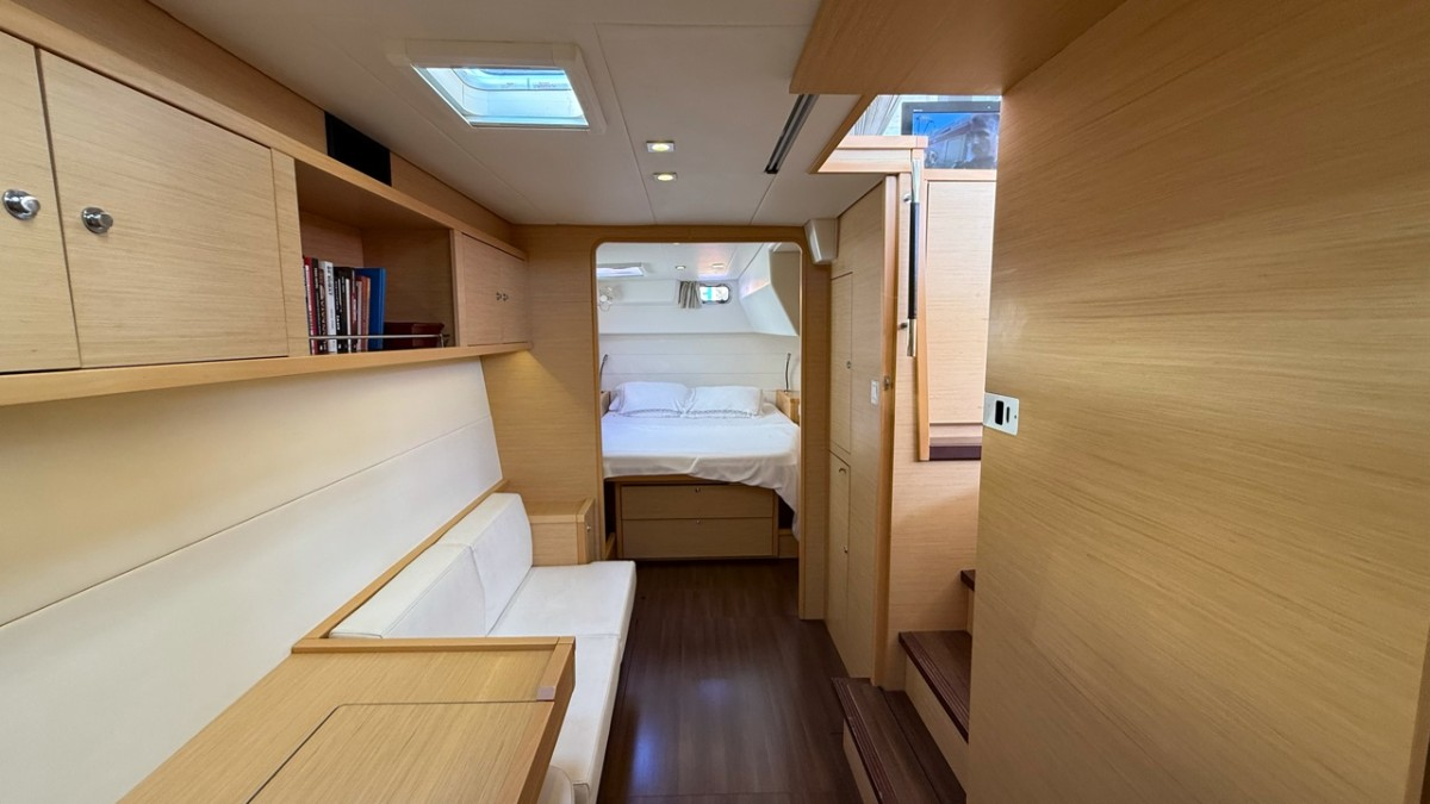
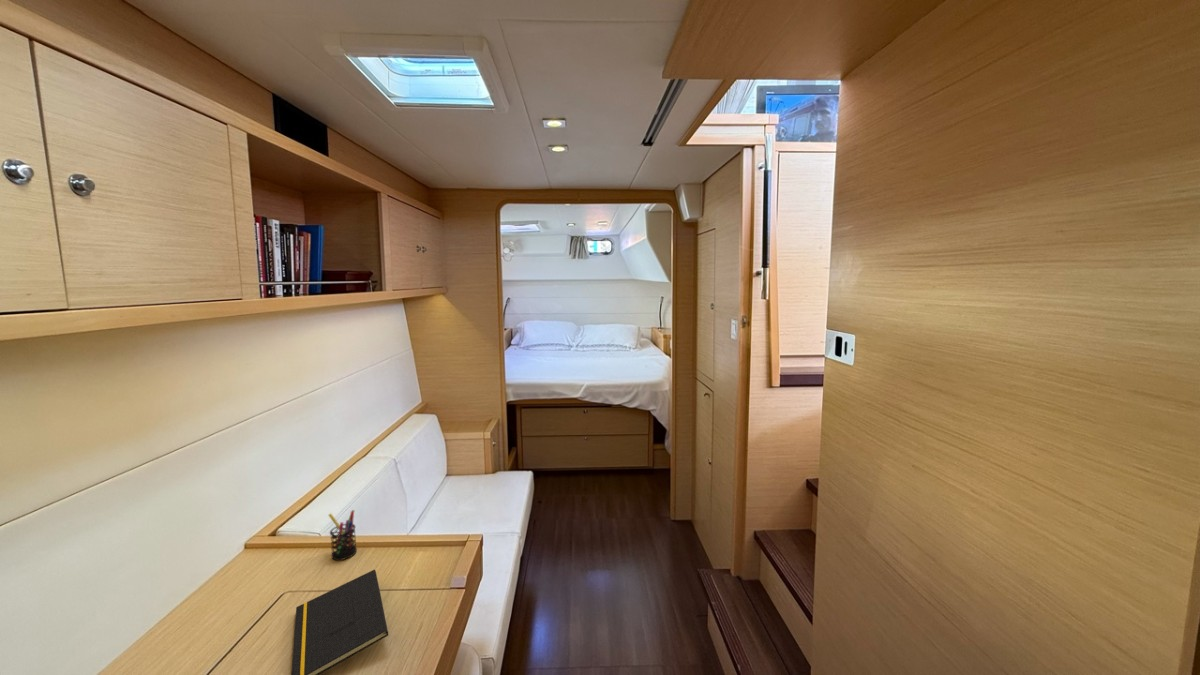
+ notepad [290,569,389,675]
+ pen holder [328,509,358,561]
